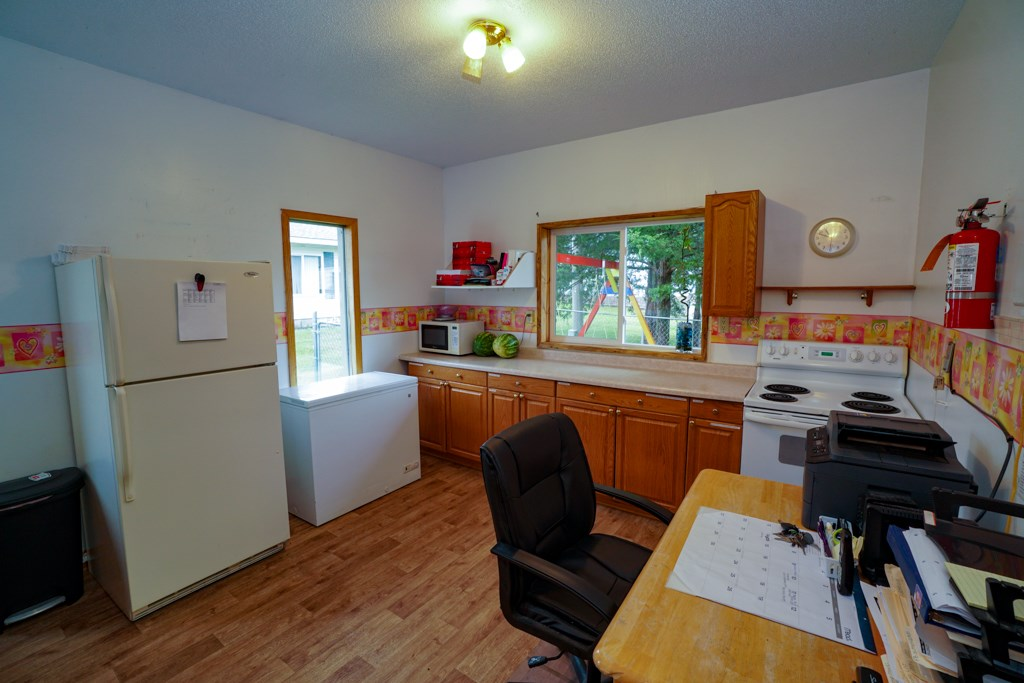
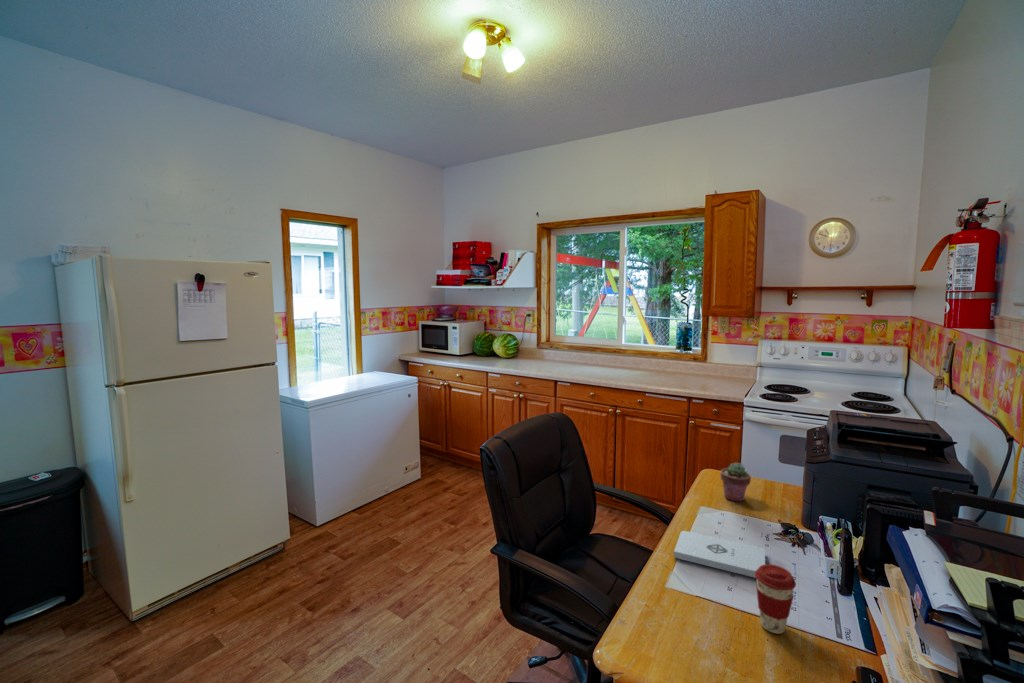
+ notepad [673,530,766,579]
+ coffee cup [755,563,797,635]
+ potted succulent [720,462,752,502]
